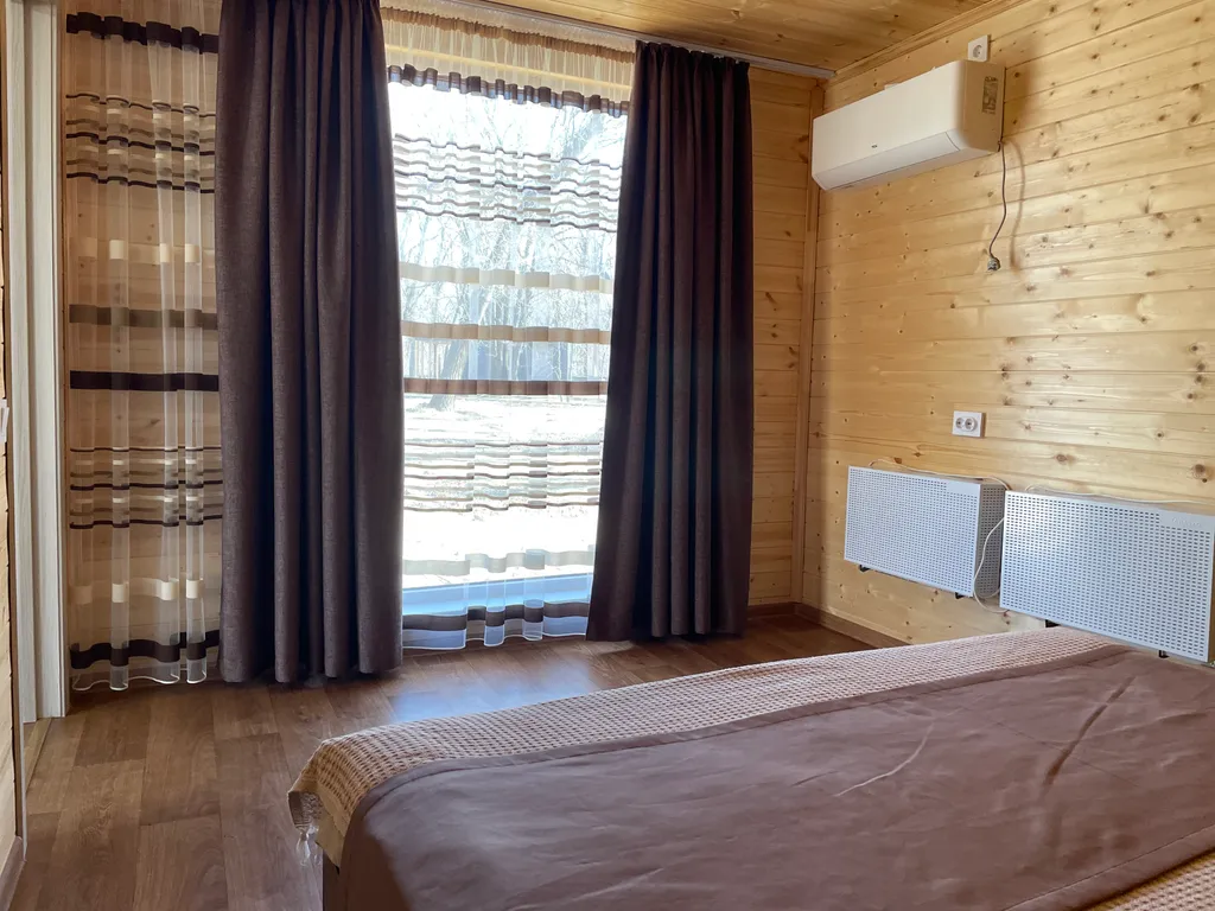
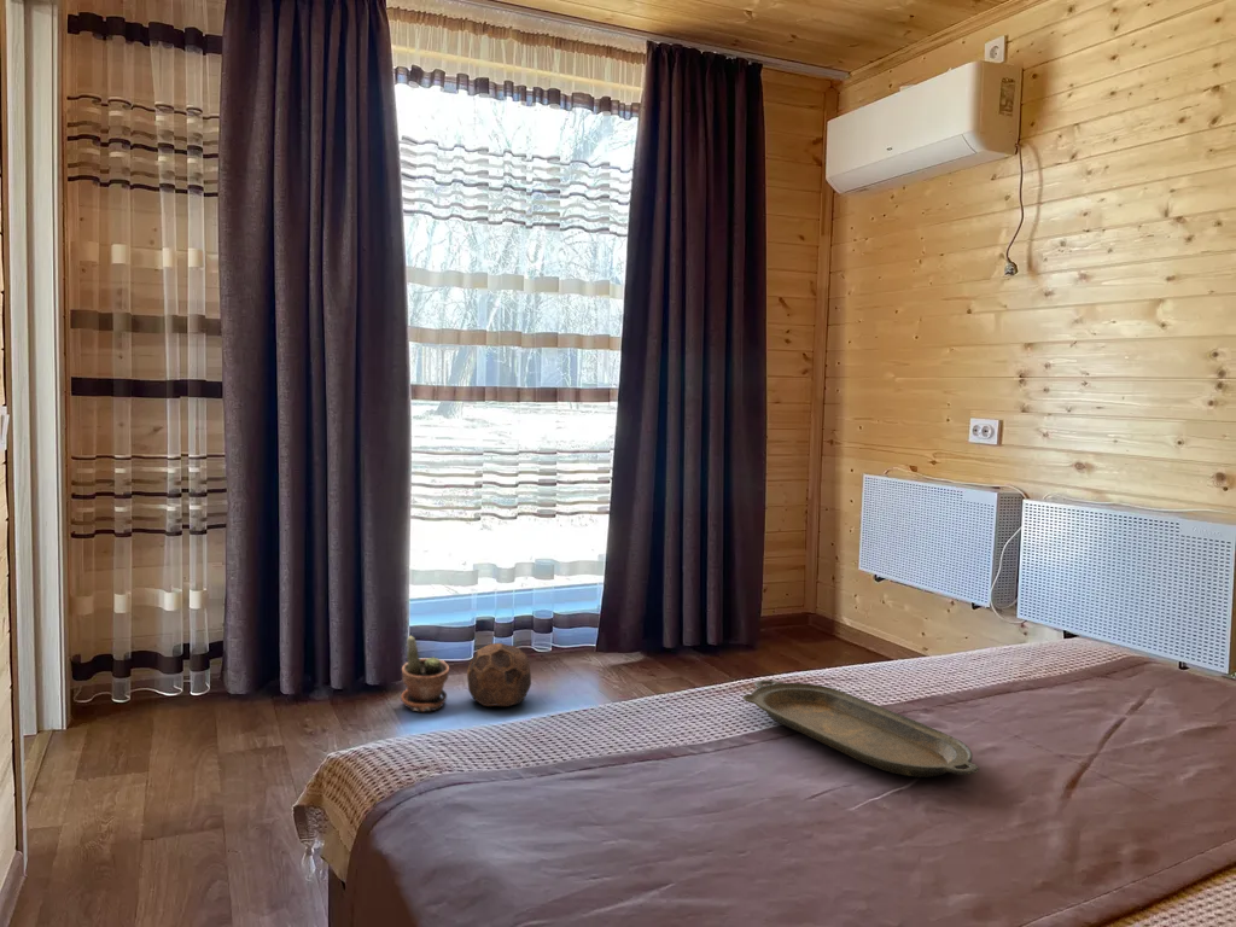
+ potted plant [400,635,450,713]
+ soccer ball [466,642,532,707]
+ serving tray [741,680,980,779]
